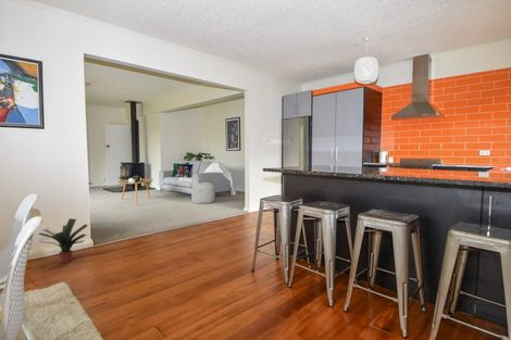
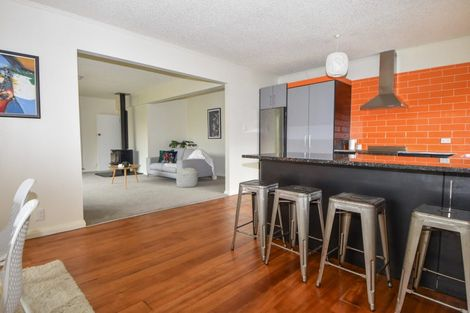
- potted plant [37,217,89,264]
